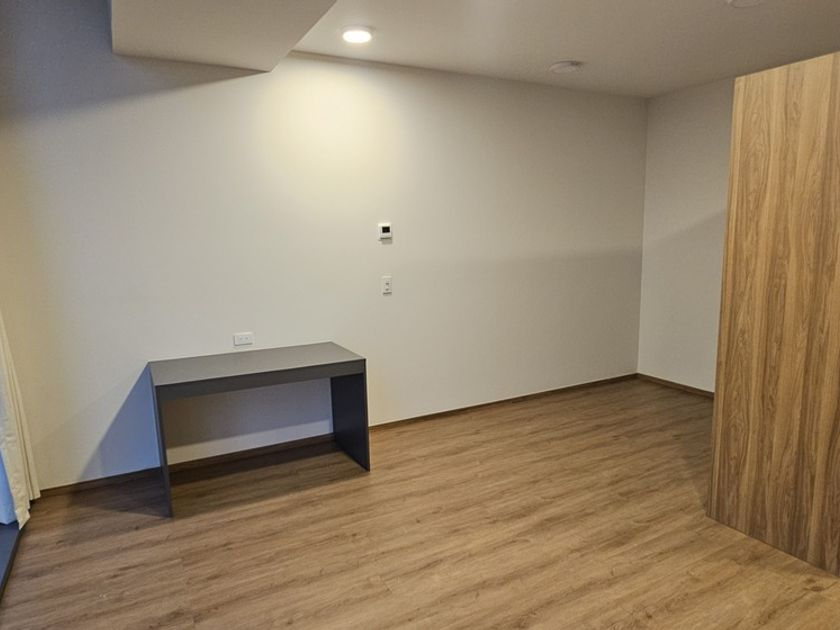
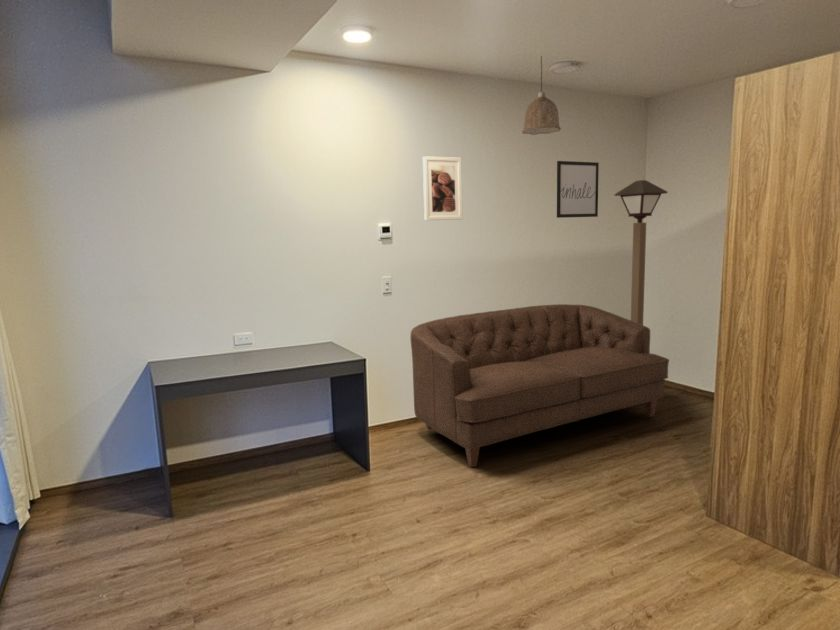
+ pendant lamp [521,55,562,136]
+ wall art [556,160,600,219]
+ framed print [422,155,463,221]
+ floor lamp [614,179,668,325]
+ sofa [410,303,670,468]
